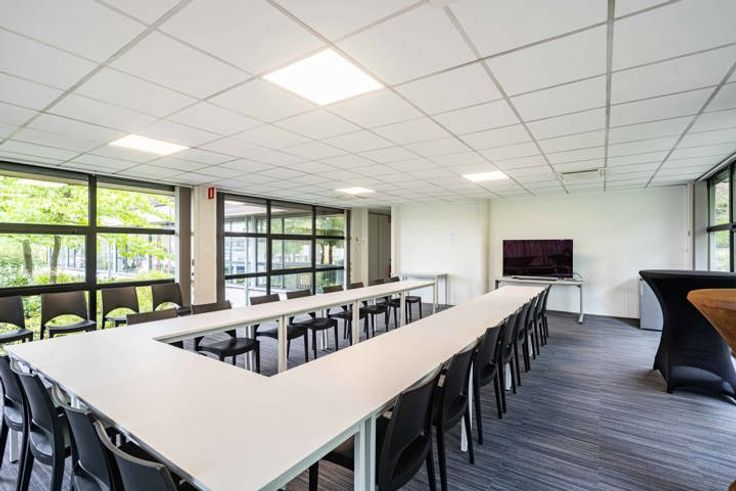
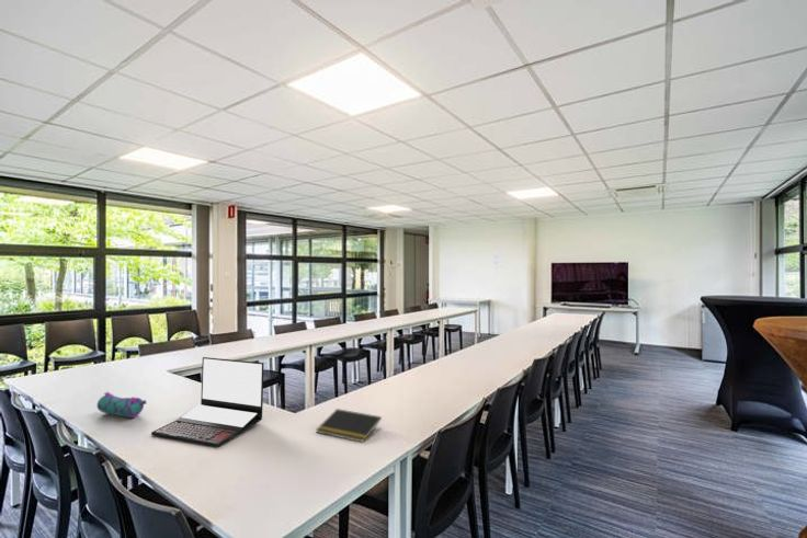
+ notepad [316,408,383,444]
+ pencil case [95,391,148,419]
+ laptop [150,356,265,448]
